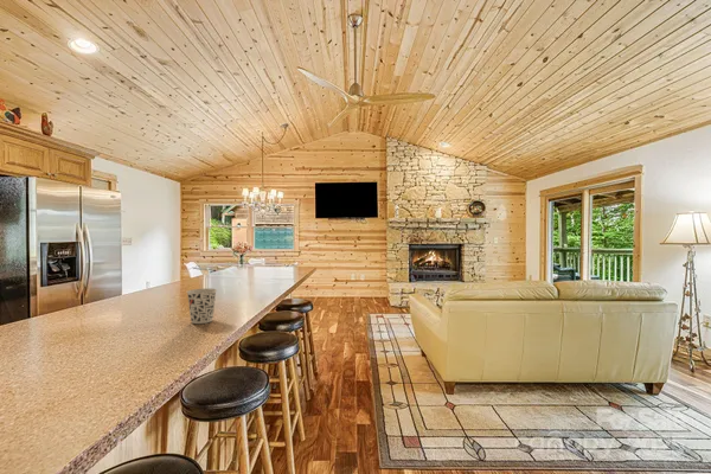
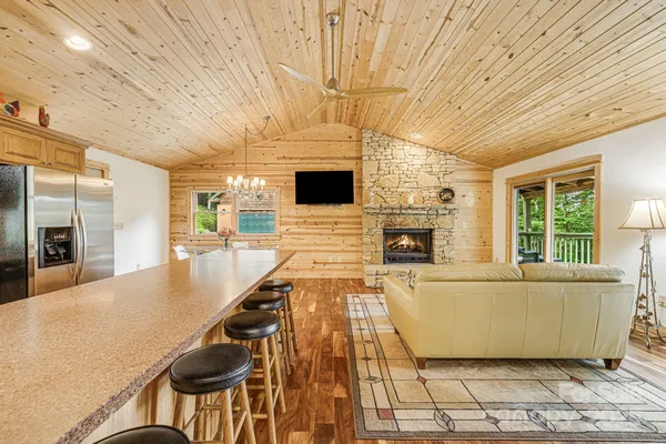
- cup [186,287,218,325]
